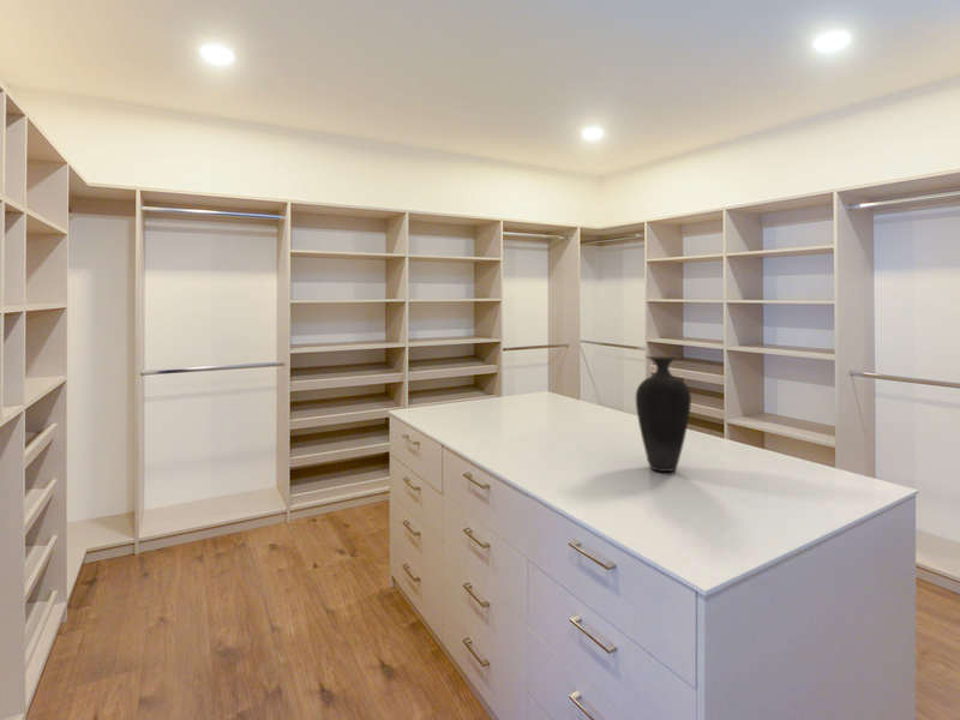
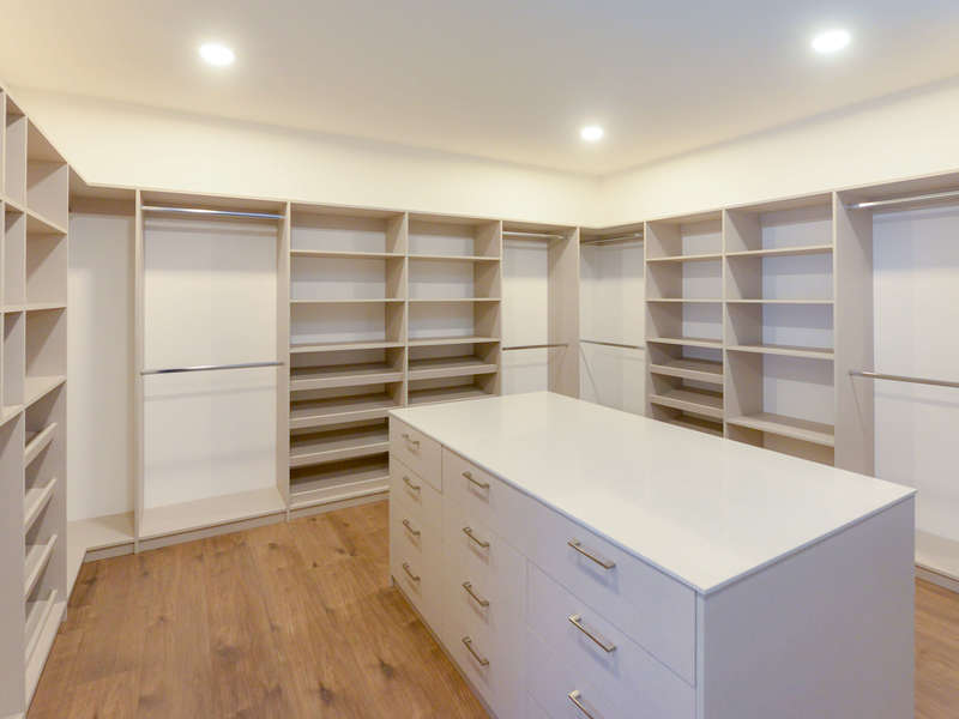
- vase [635,355,692,473]
